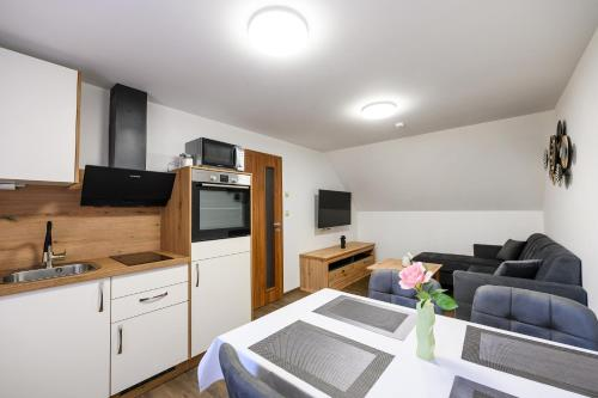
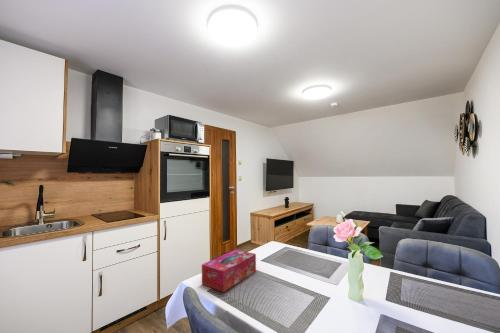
+ tissue box [201,248,257,293]
